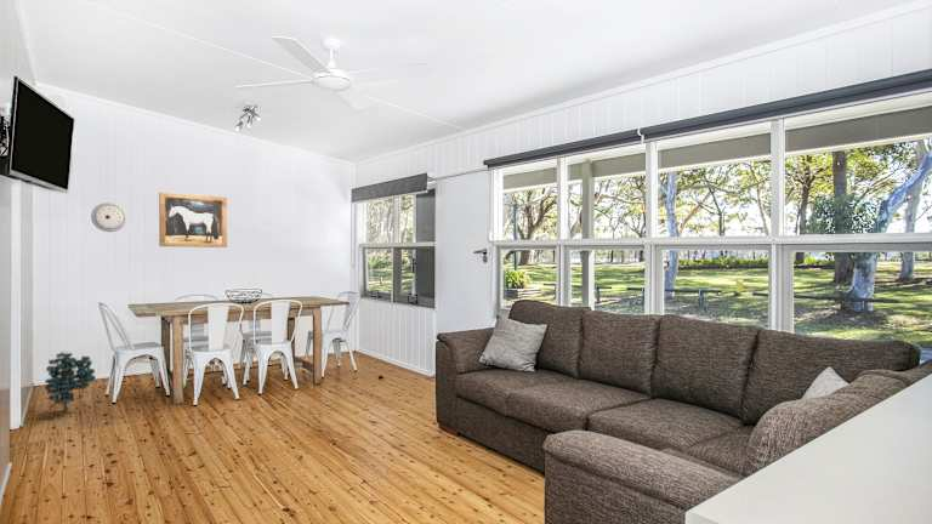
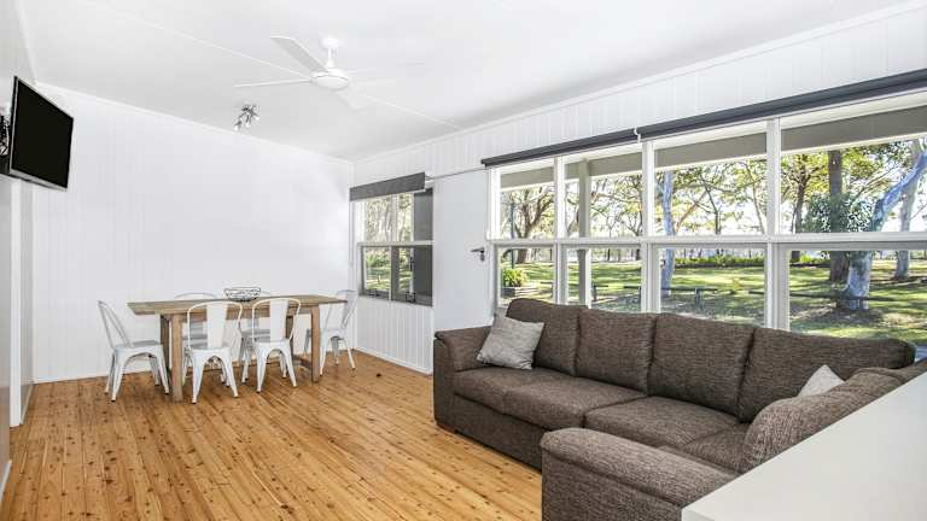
- wall clock [90,201,127,233]
- decorative plant [44,349,97,414]
- wall art [158,192,228,249]
